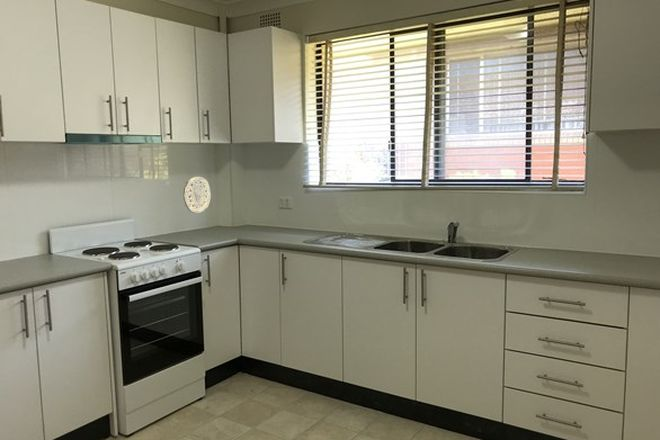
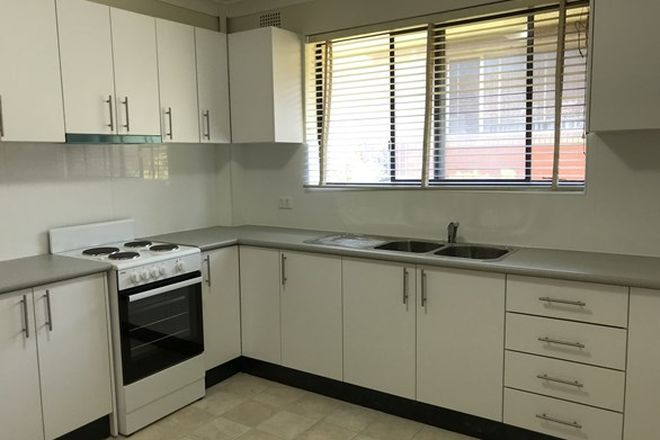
- decorative plate [182,176,212,214]
